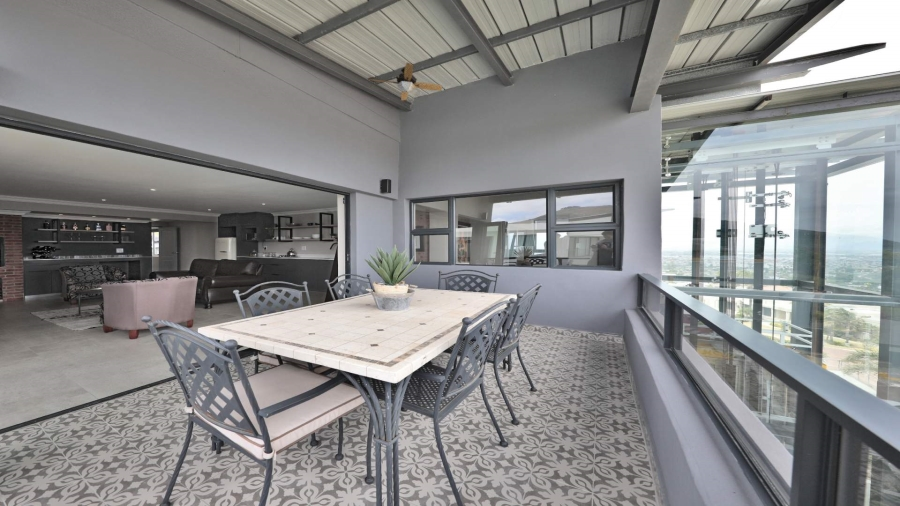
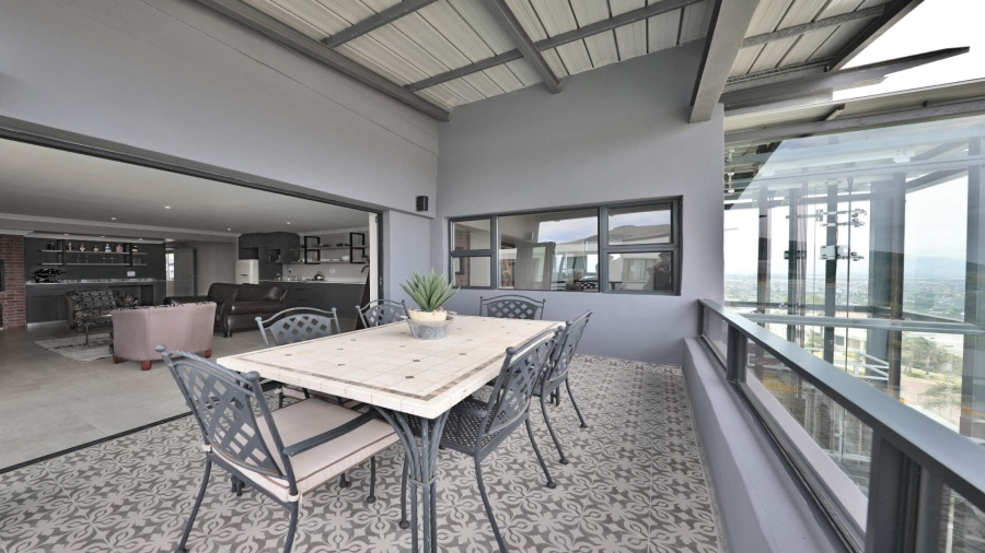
- ceiling fan [368,61,443,102]
